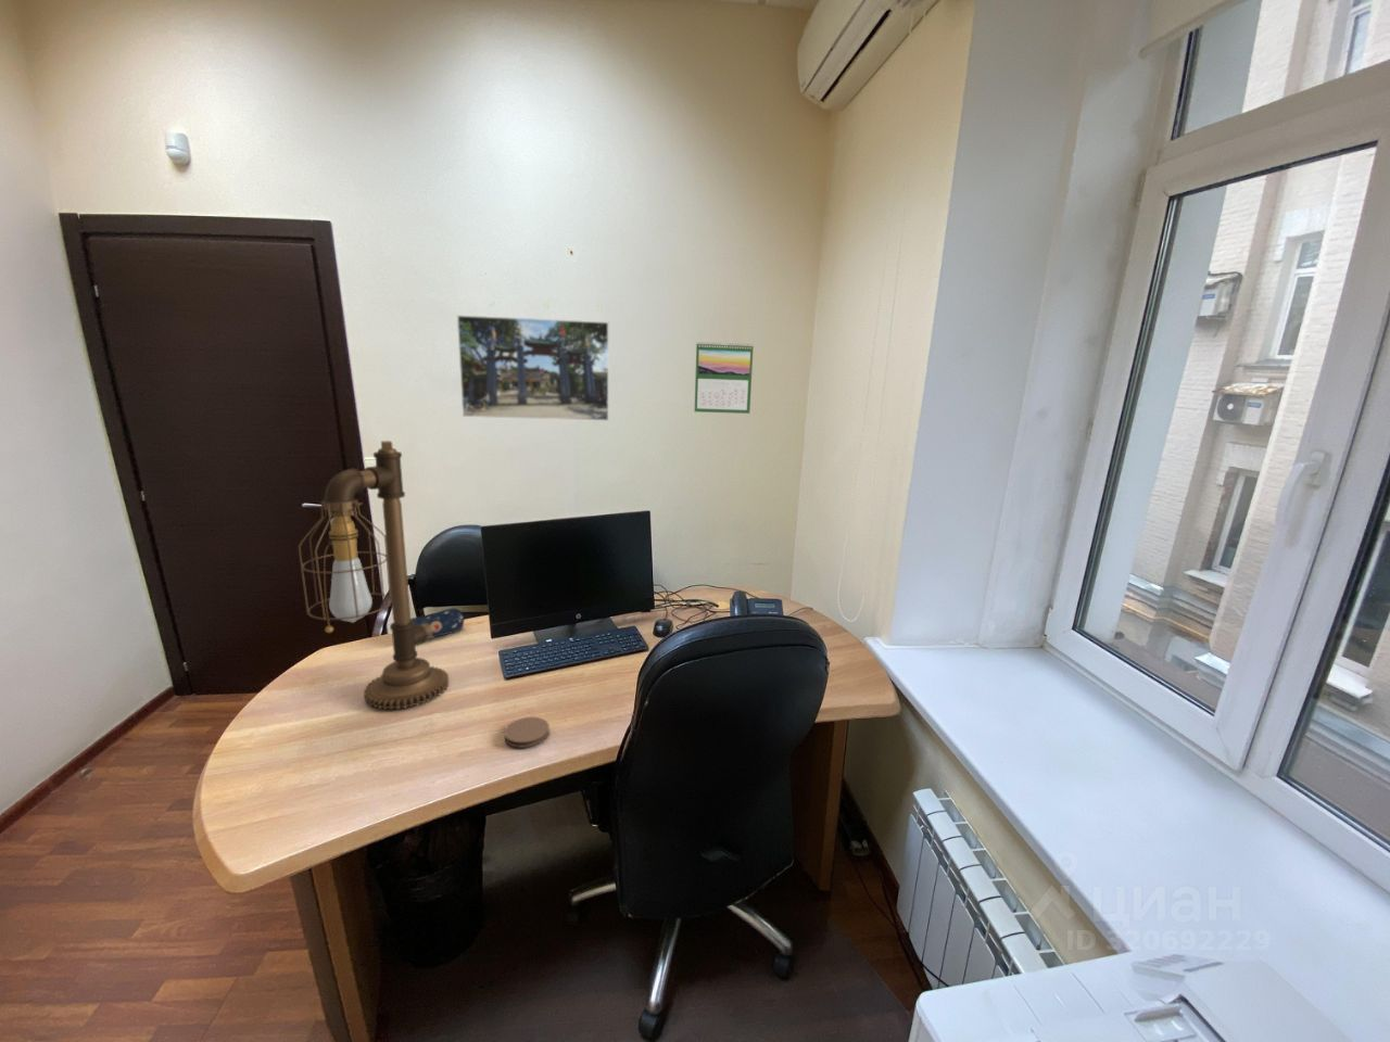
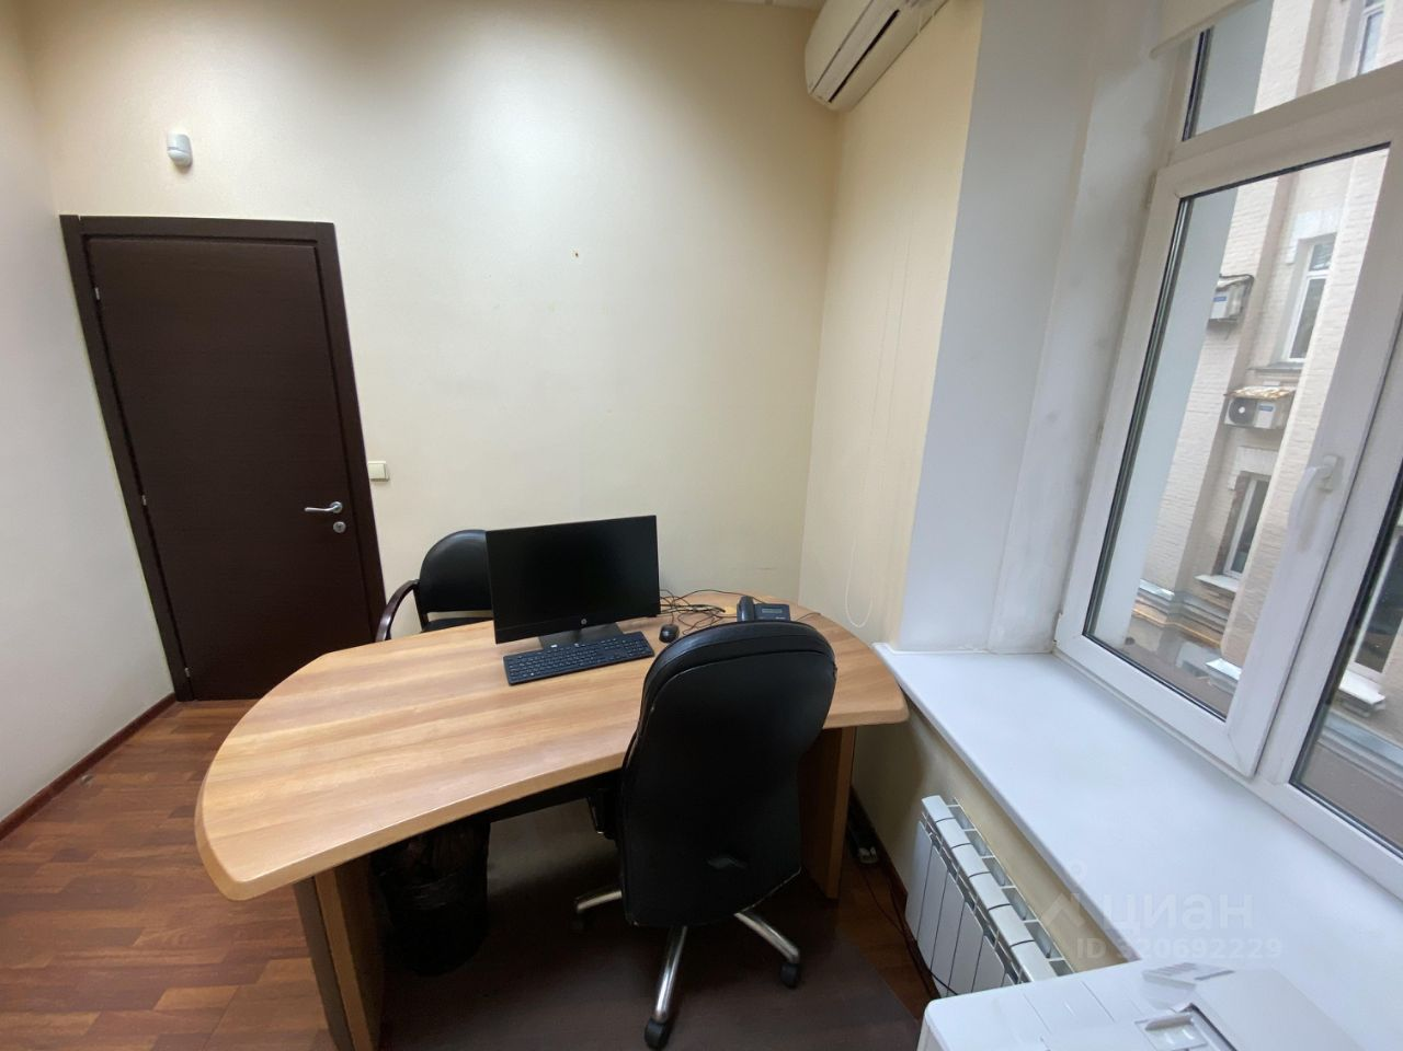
- coaster [503,716,551,749]
- pencil case [410,606,466,640]
- desk lamp [298,440,450,711]
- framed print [456,314,611,422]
- calendar [694,340,755,415]
